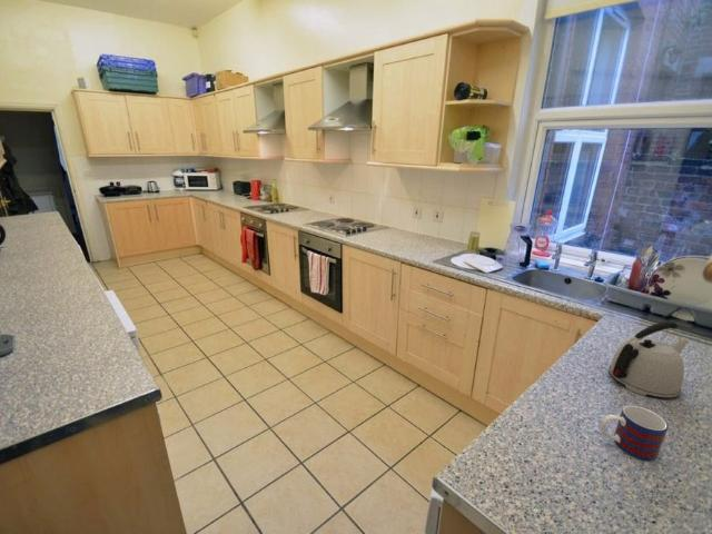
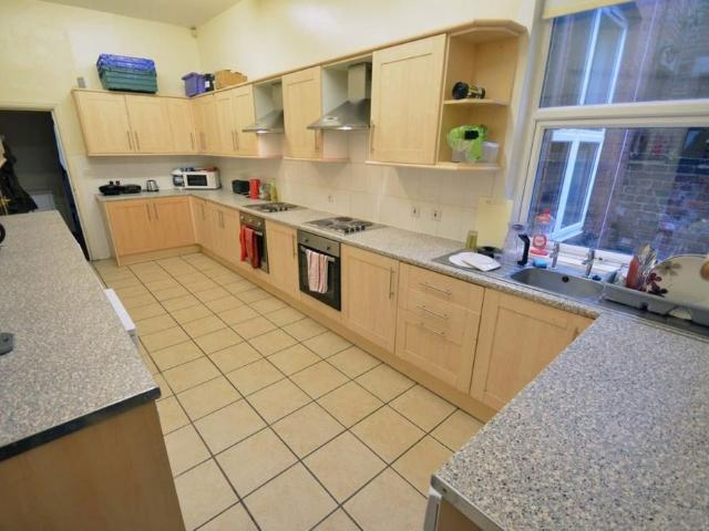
- mug [600,404,670,462]
- kettle [607,319,690,398]
